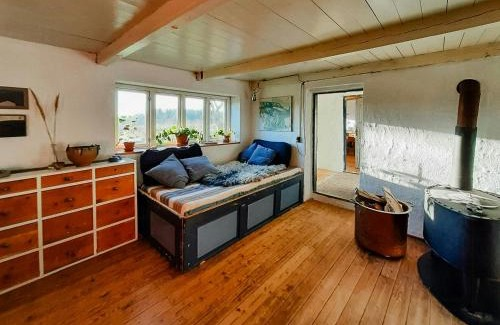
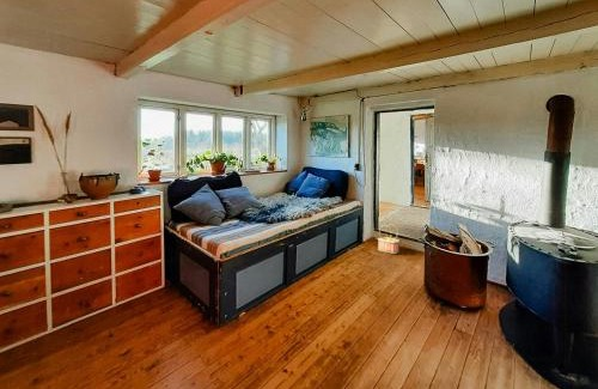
+ basket [377,223,401,255]
